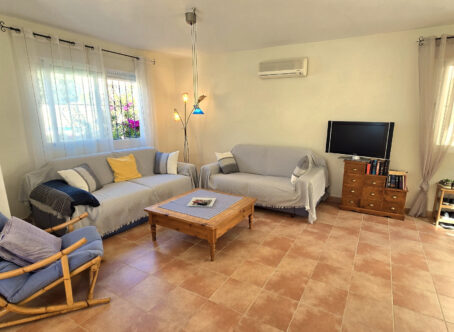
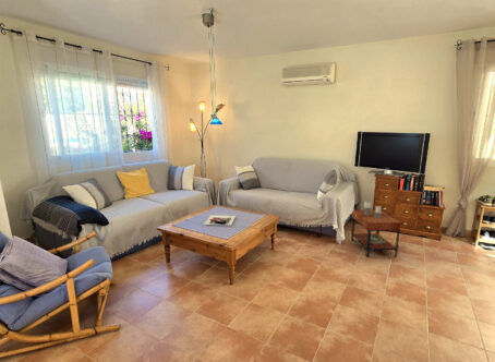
+ side table [350,200,401,258]
